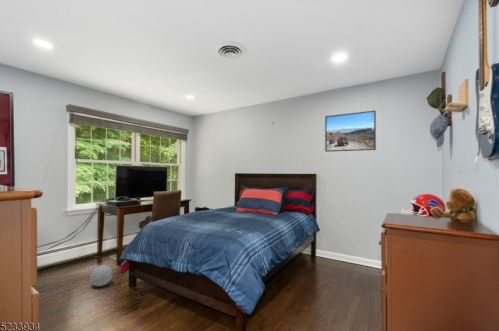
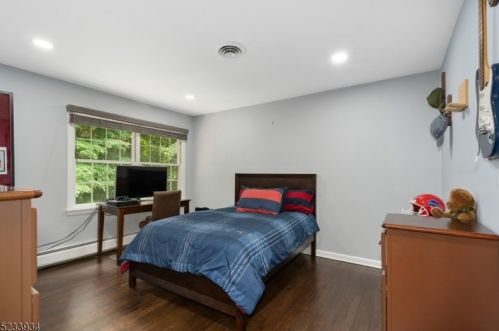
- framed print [324,110,377,153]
- ball [89,264,114,287]
